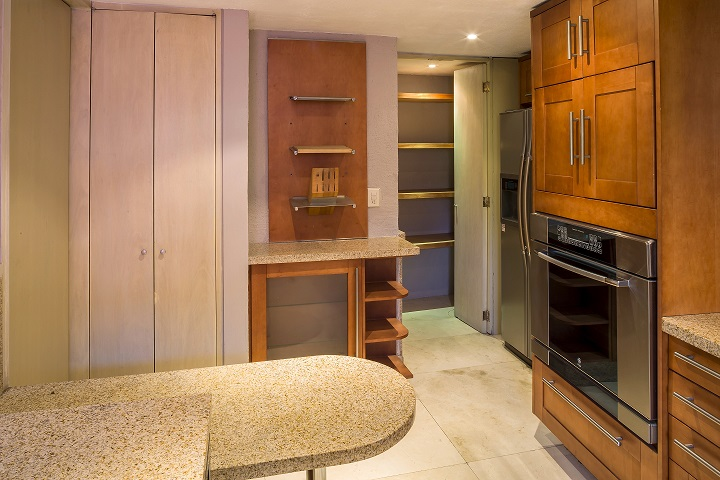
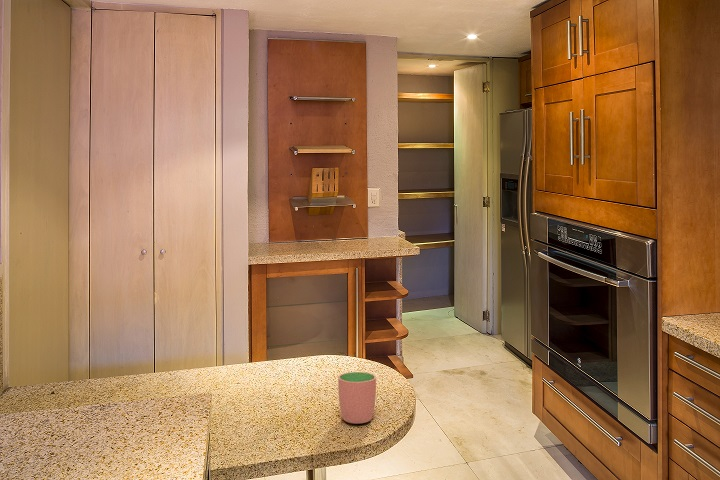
+ cup [337,371,377,424]
